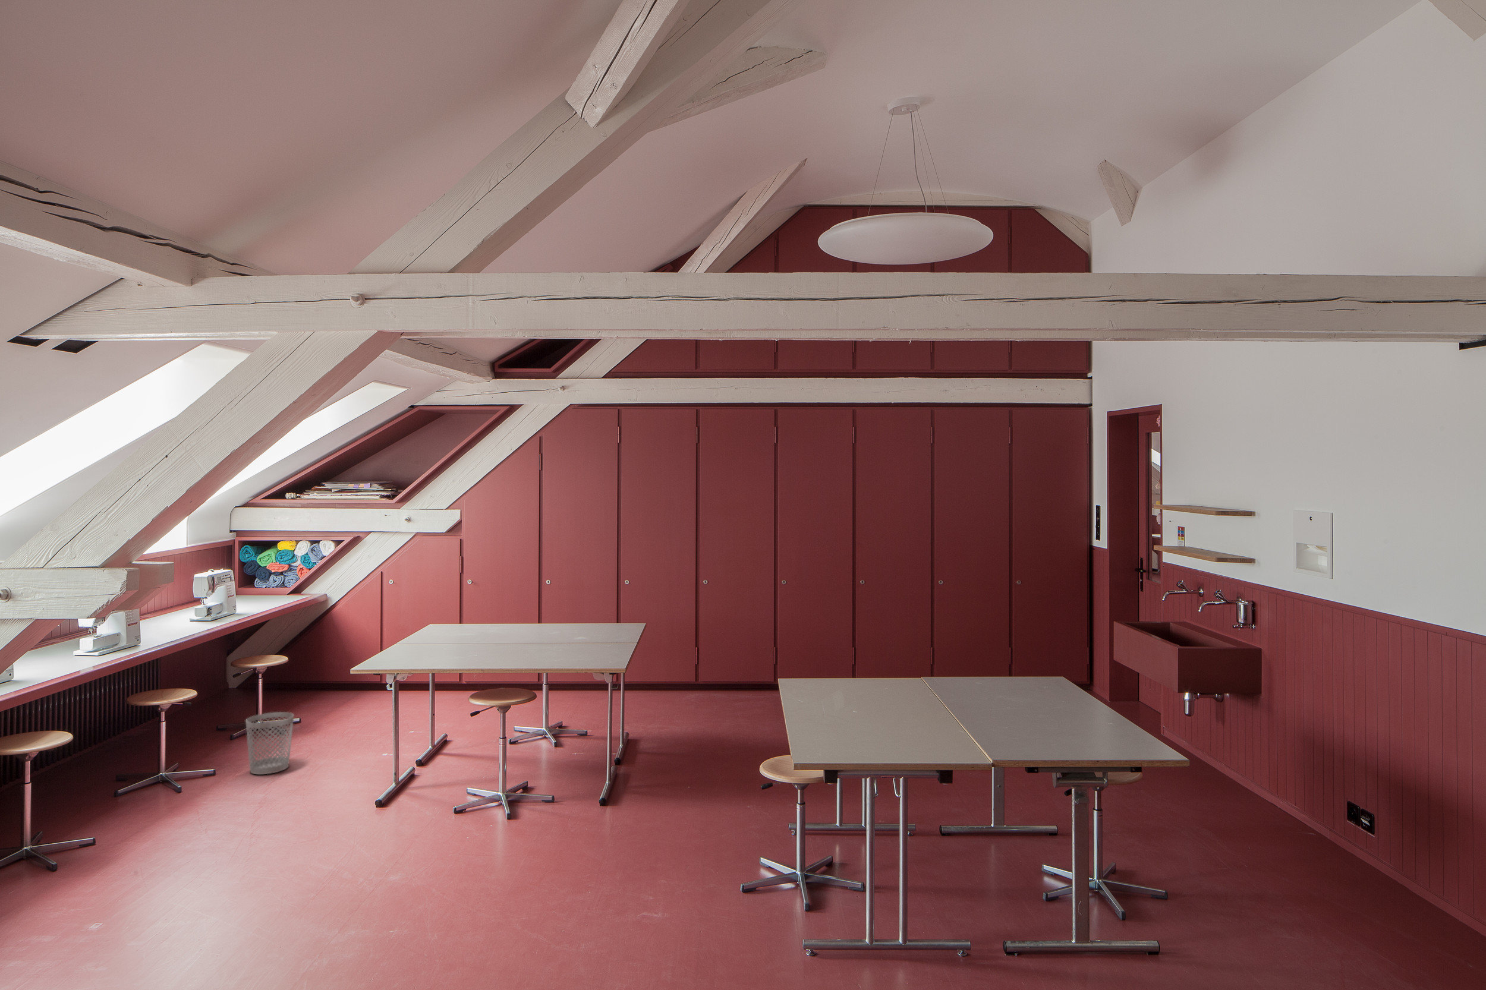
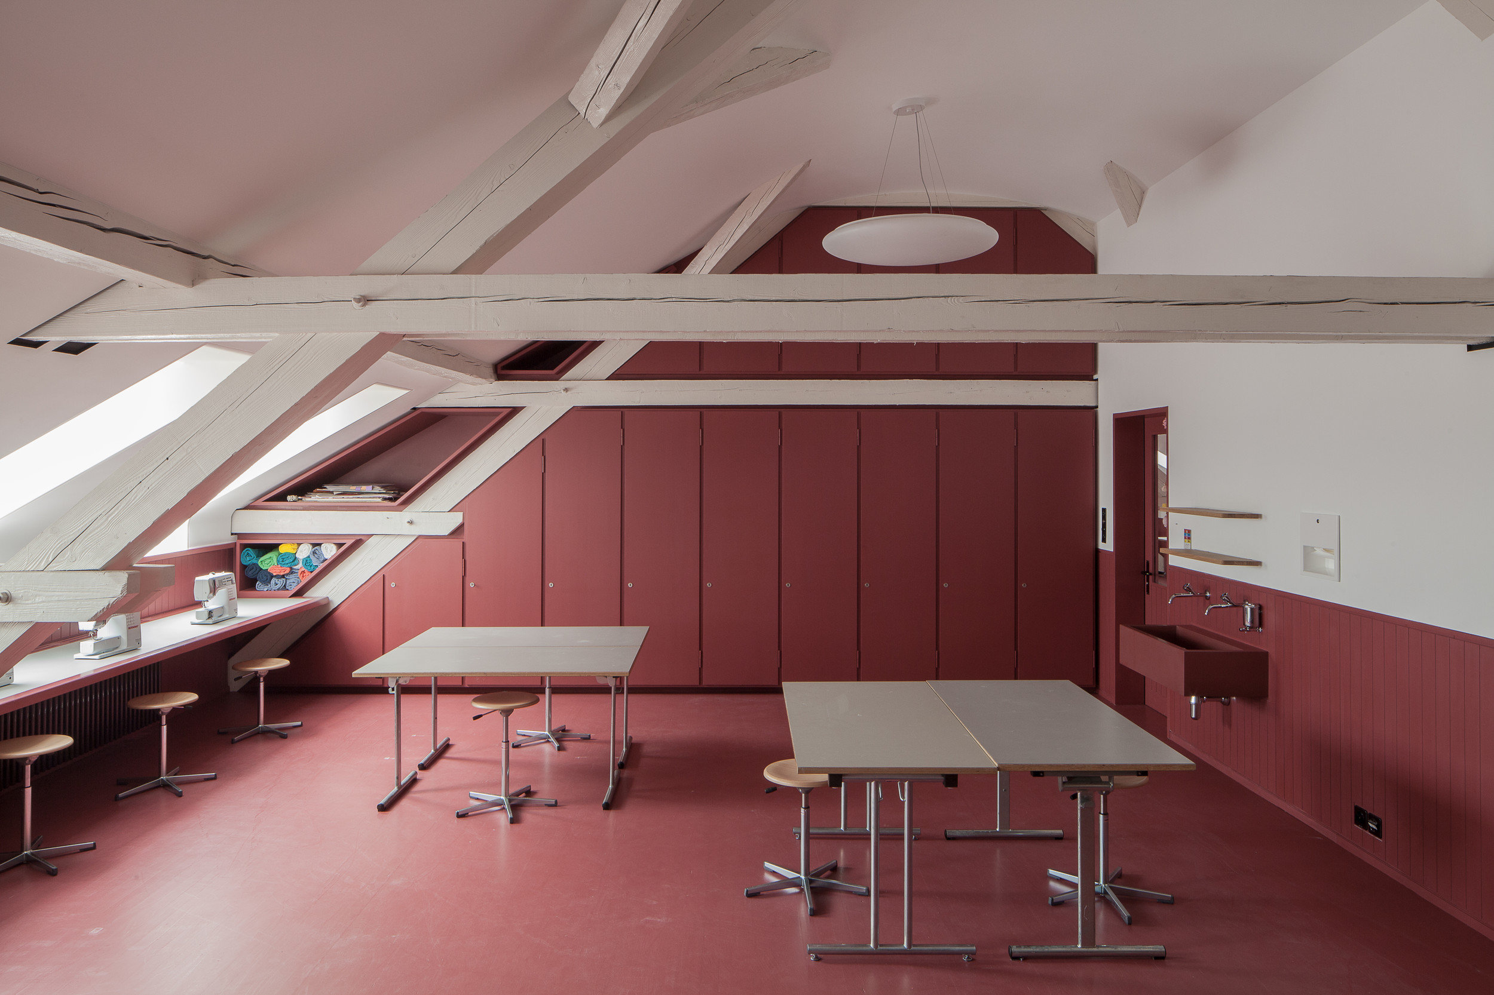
- wastebasket [245,712,295,775]
